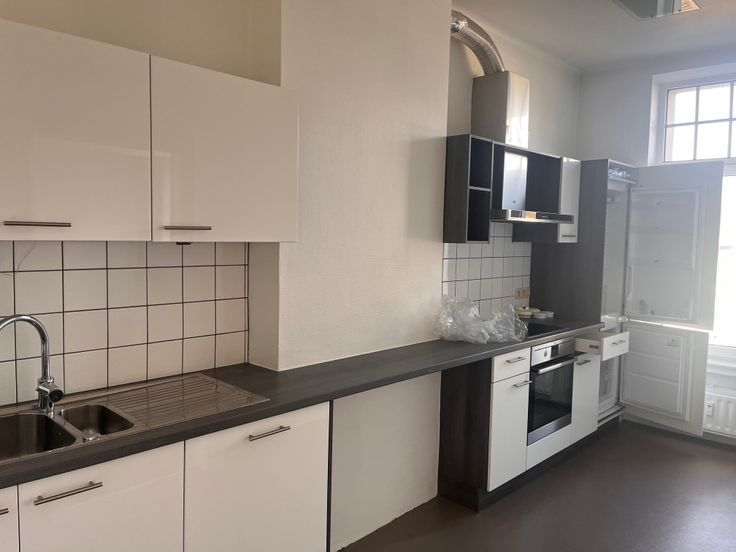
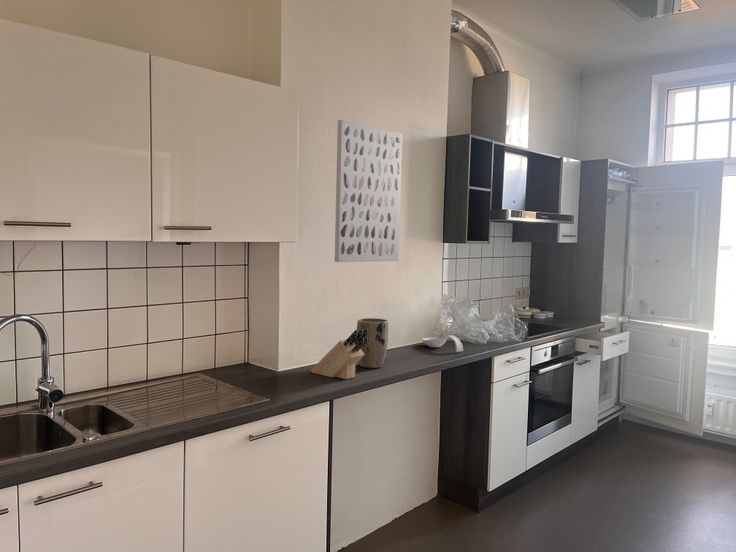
+ knife block [310,329,368,380]
+ wall art [334,119,403,263]
+ plant pot [356,317,389,369]
+ spoon rest [421,334,464,353]
